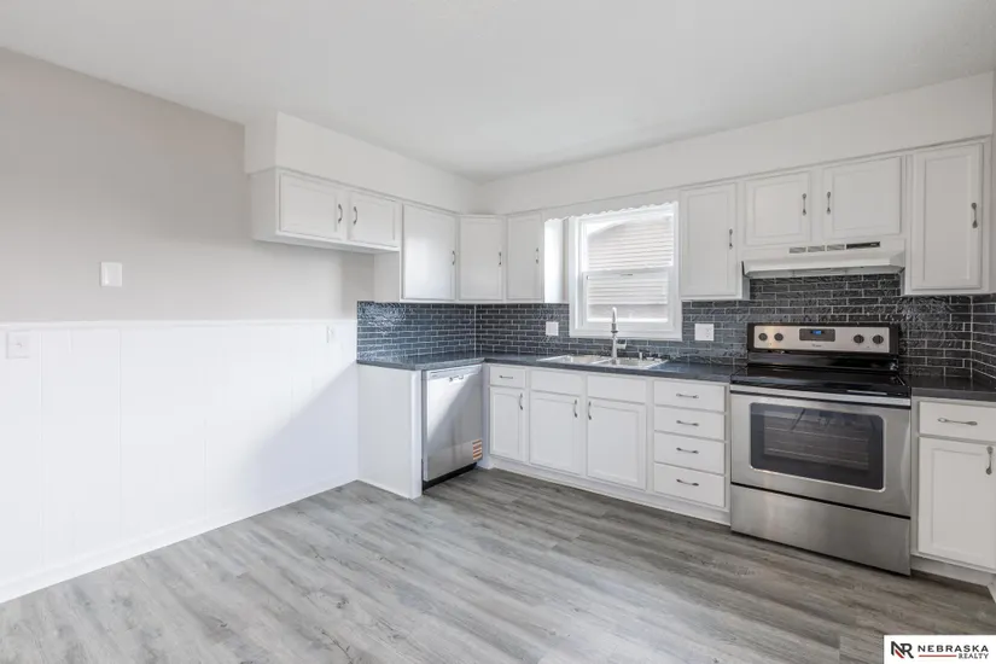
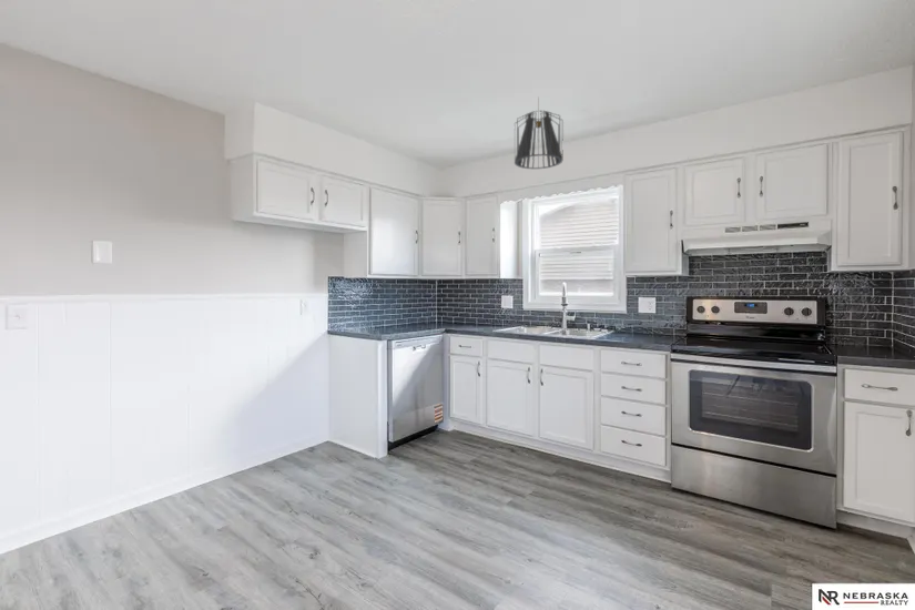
+ pendant light [514,95,565,170]
